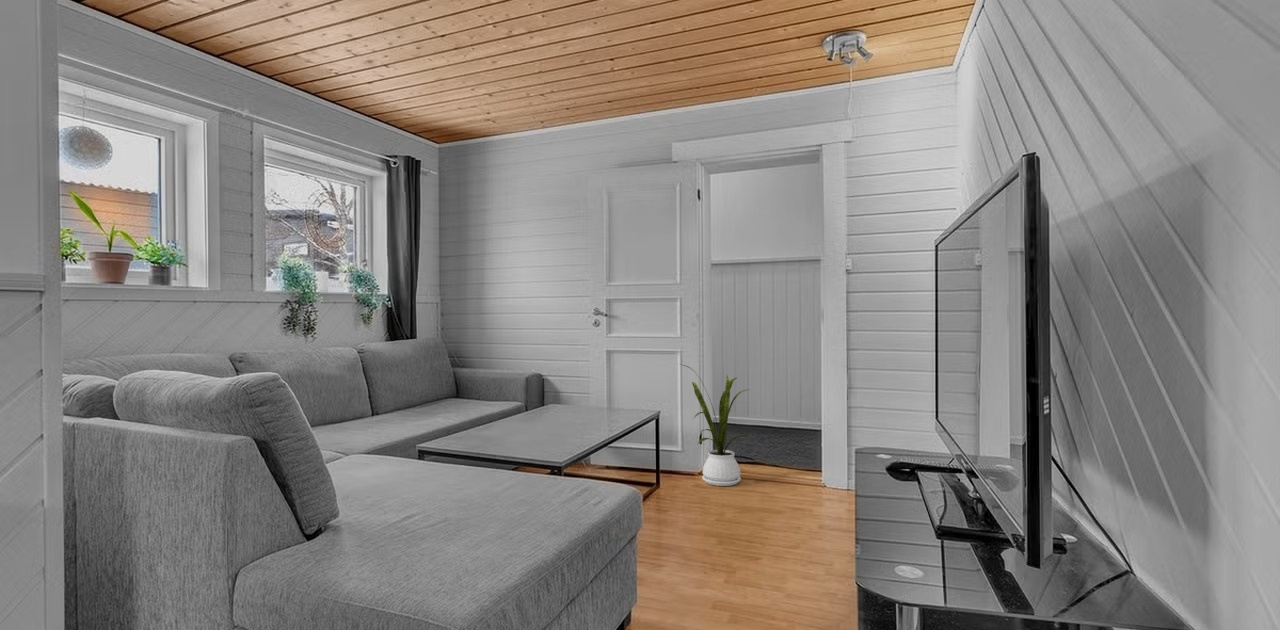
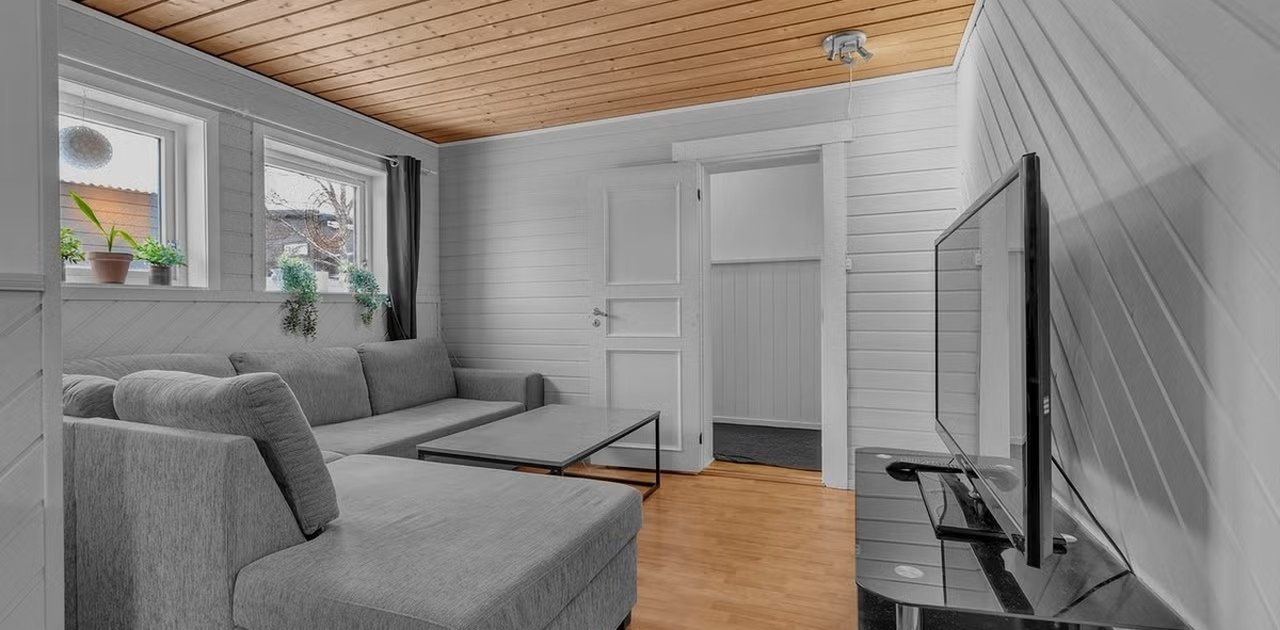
- house plant [679,363,756,487]
